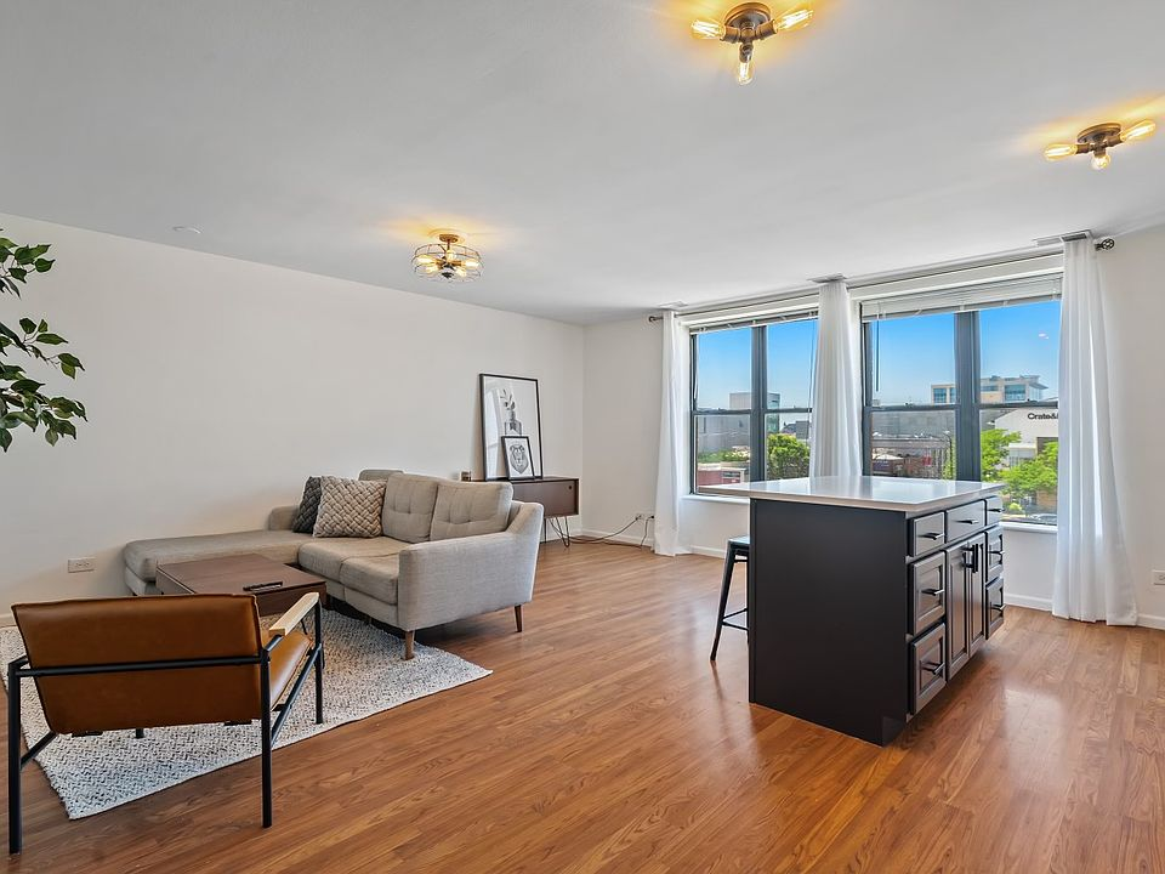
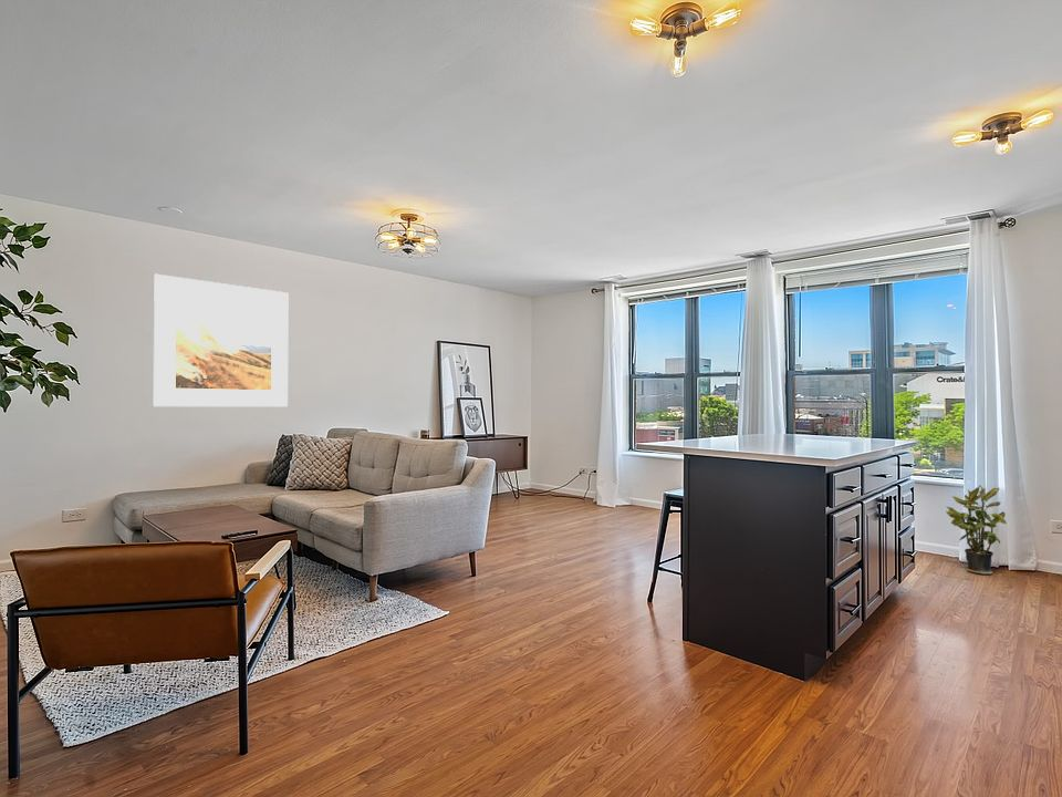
+ potted plant [945,484,1008,576]
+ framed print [153,273,289,407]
